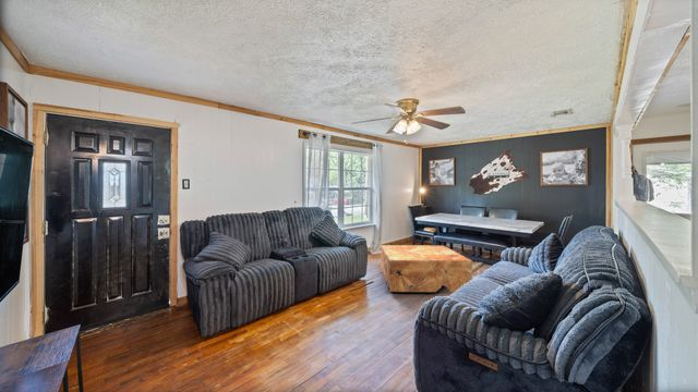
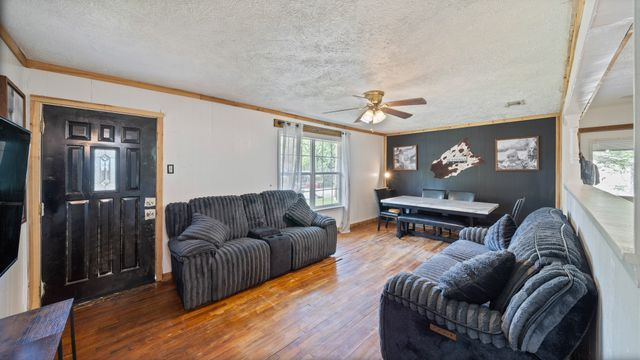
- coffee table [381,244,473,293]
